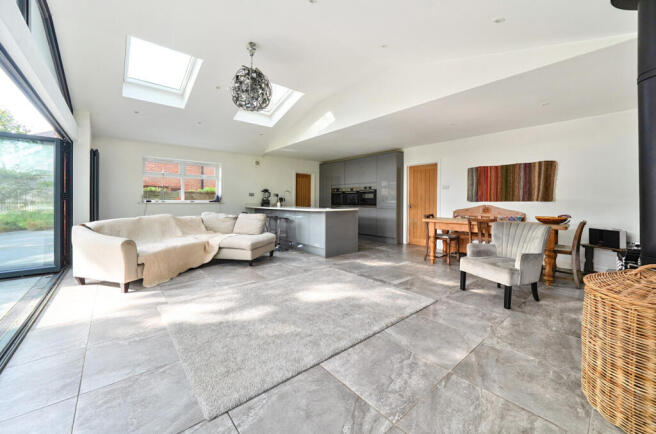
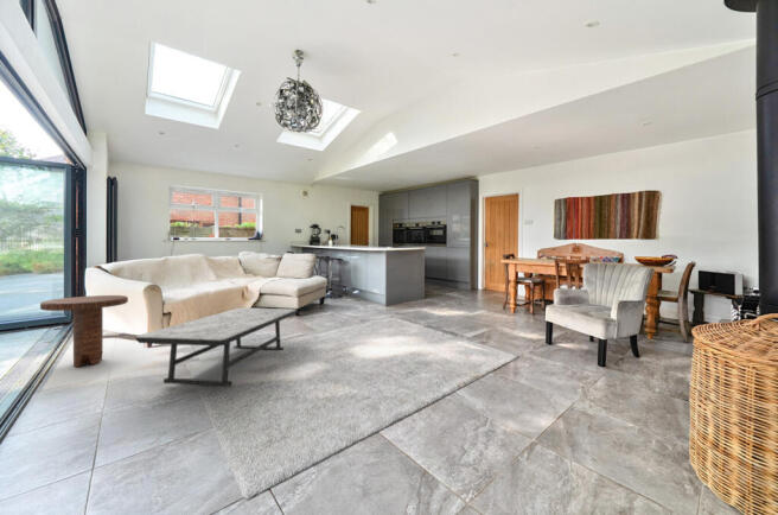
+ side table [39,294,129,368]
+ coffee table [134,306,298,388]
